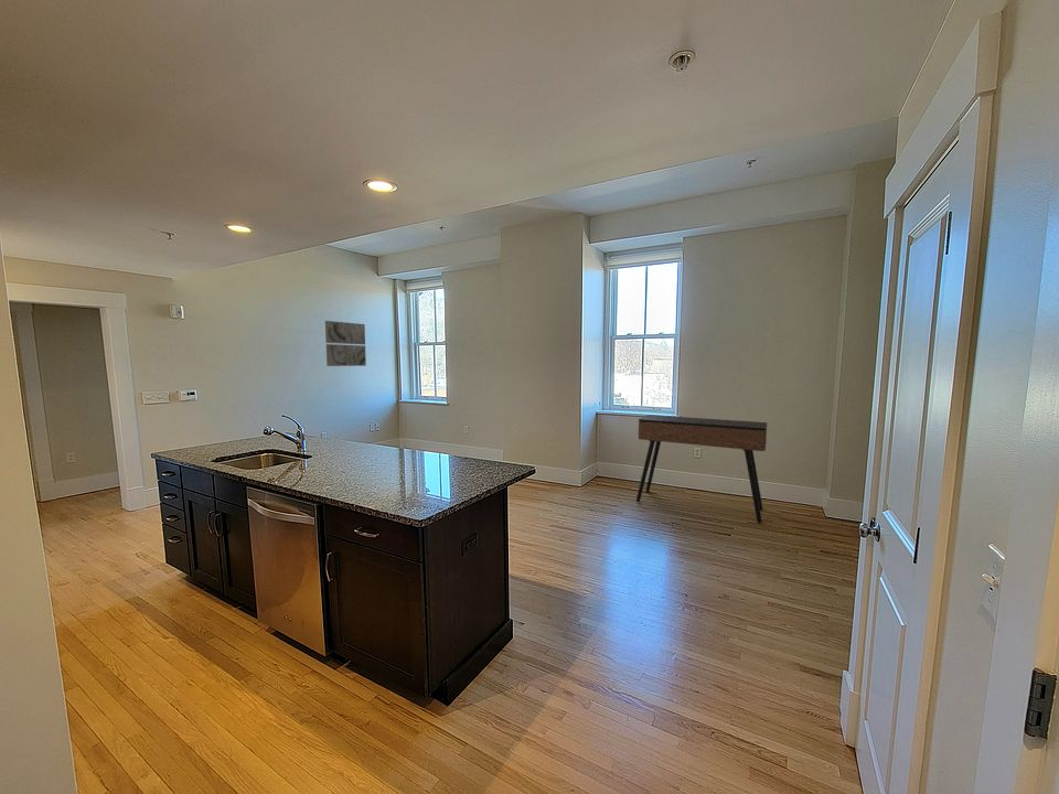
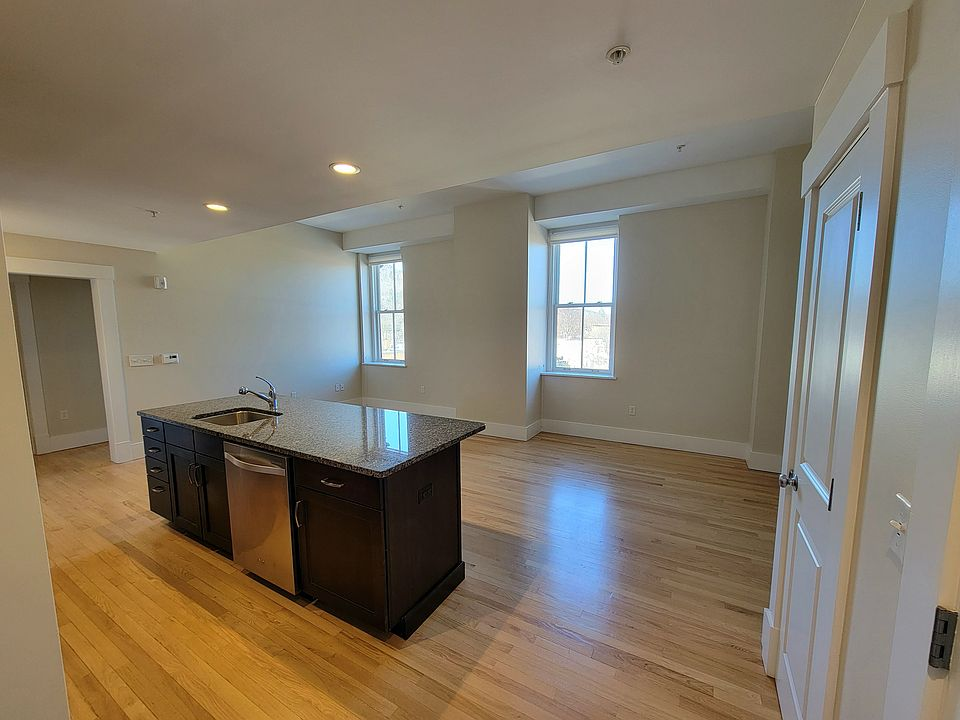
- console table [635,414,768,524]
- wall art [324,320,367,367]
